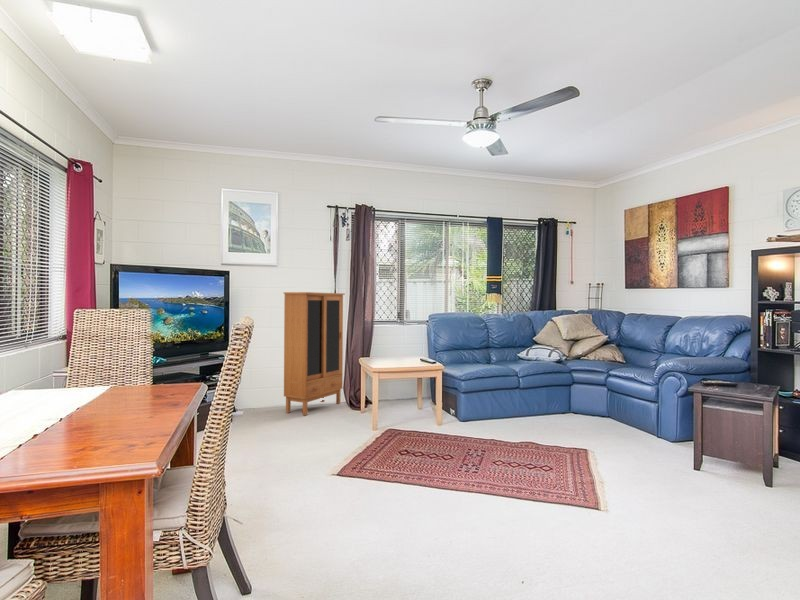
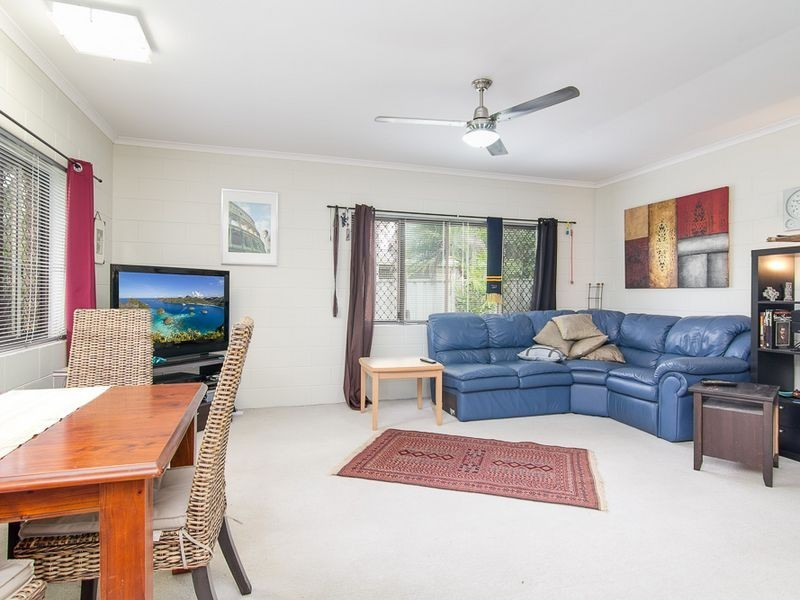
- cabinet [283,291,346,416]
